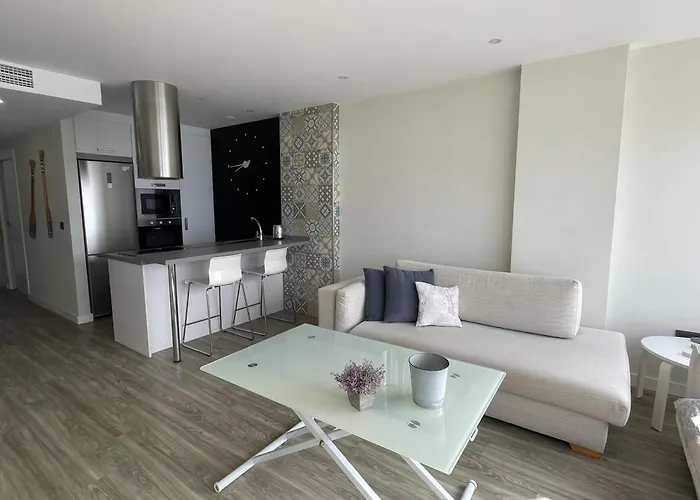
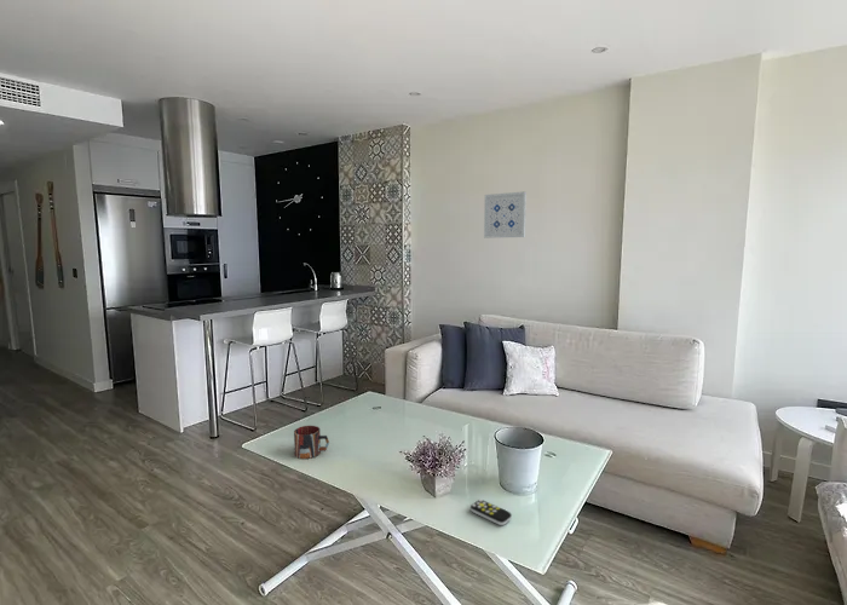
+ mug [293,425,330,460]
+ remote control [469,499,513,526]
+ wall art [483,190,528,240]
